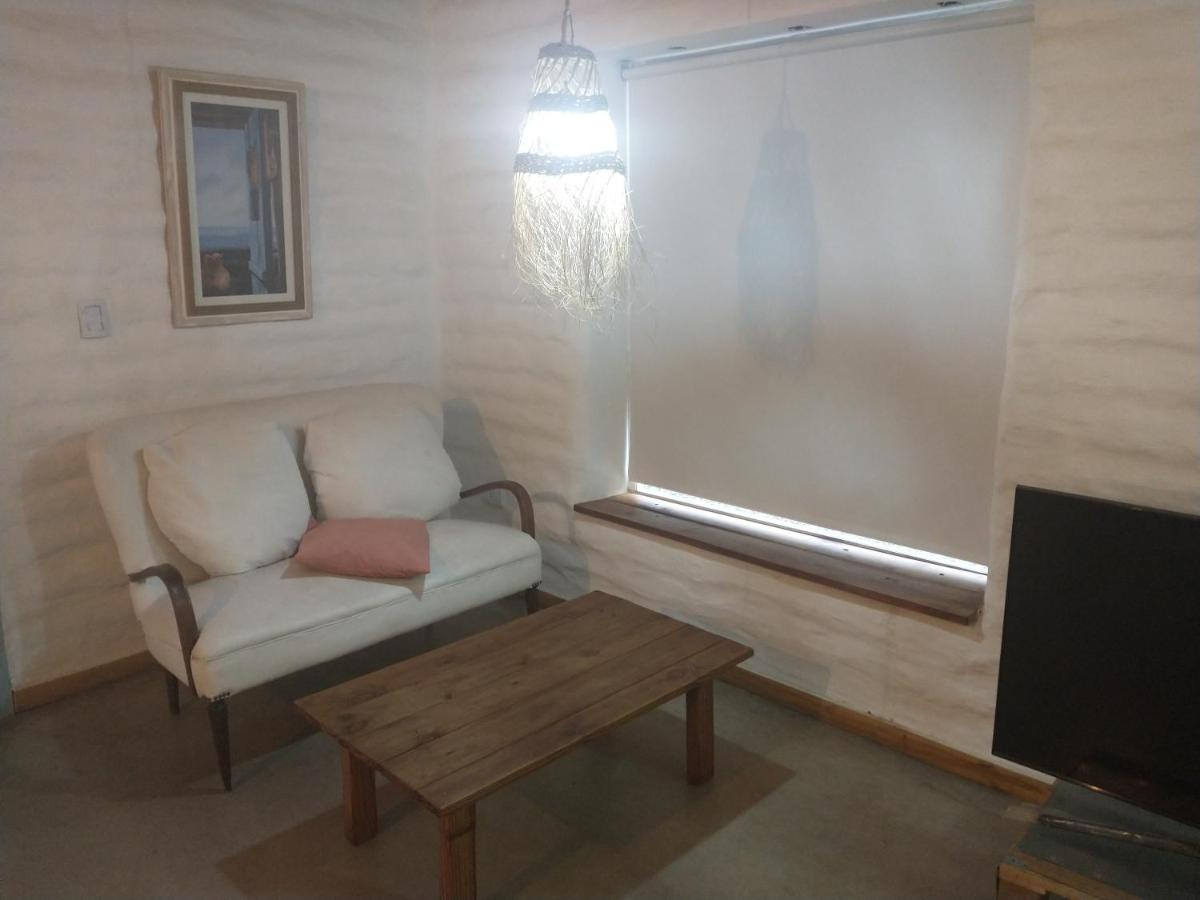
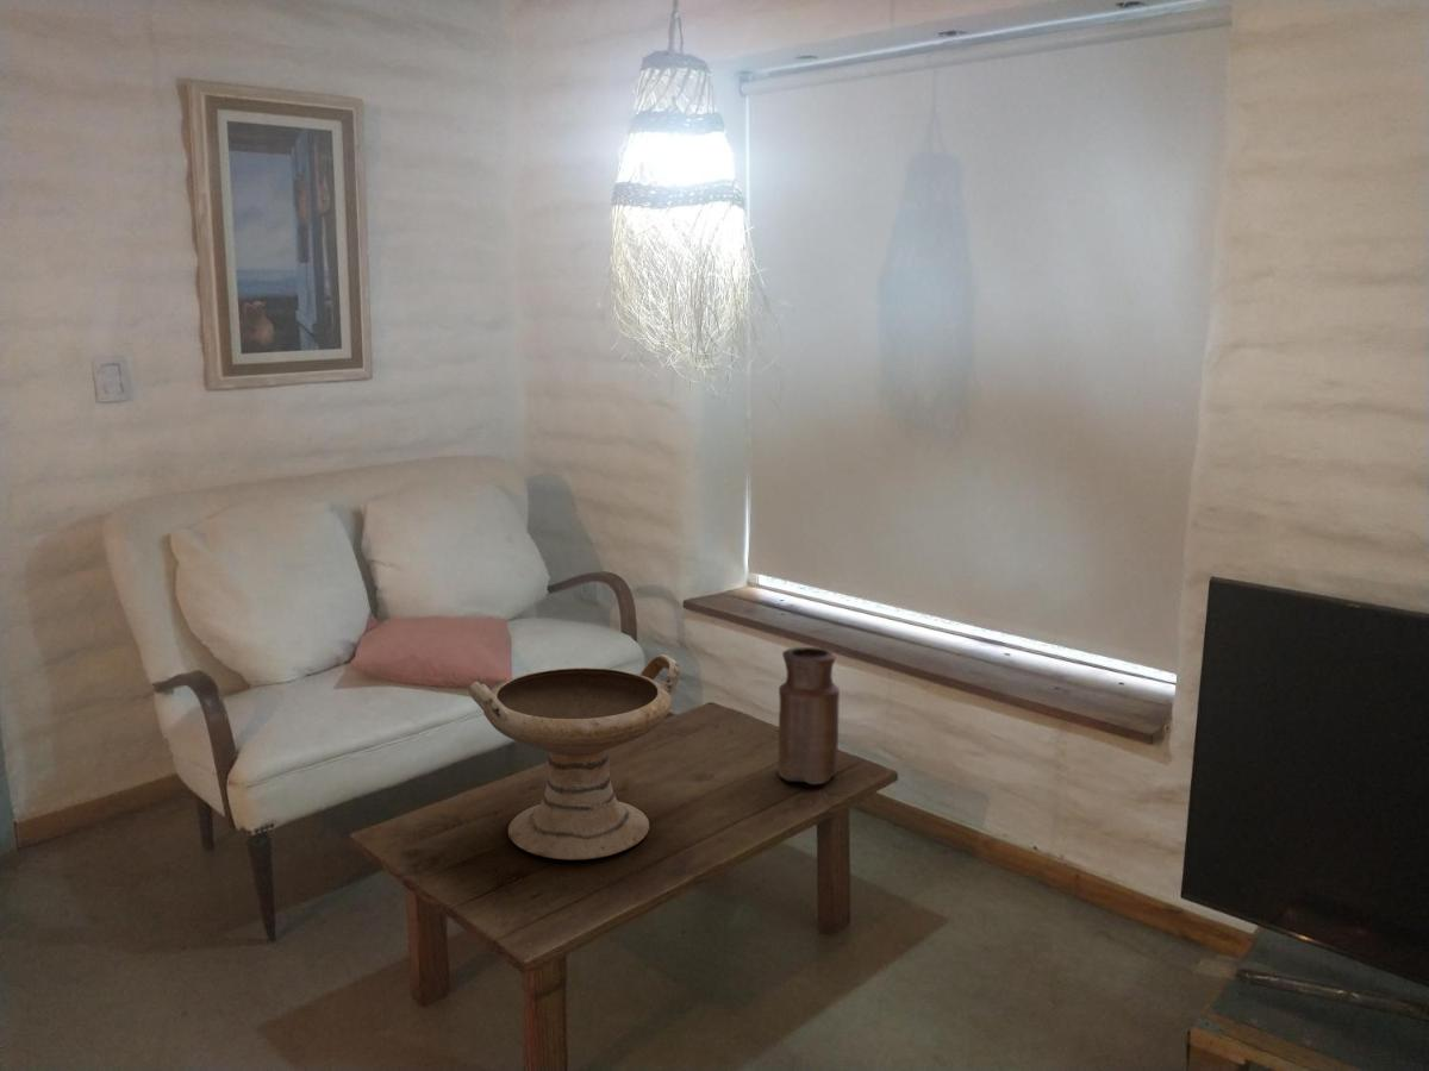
+ decorative bowl [467,653,682,860]
+ vase [776,646,841,785]
